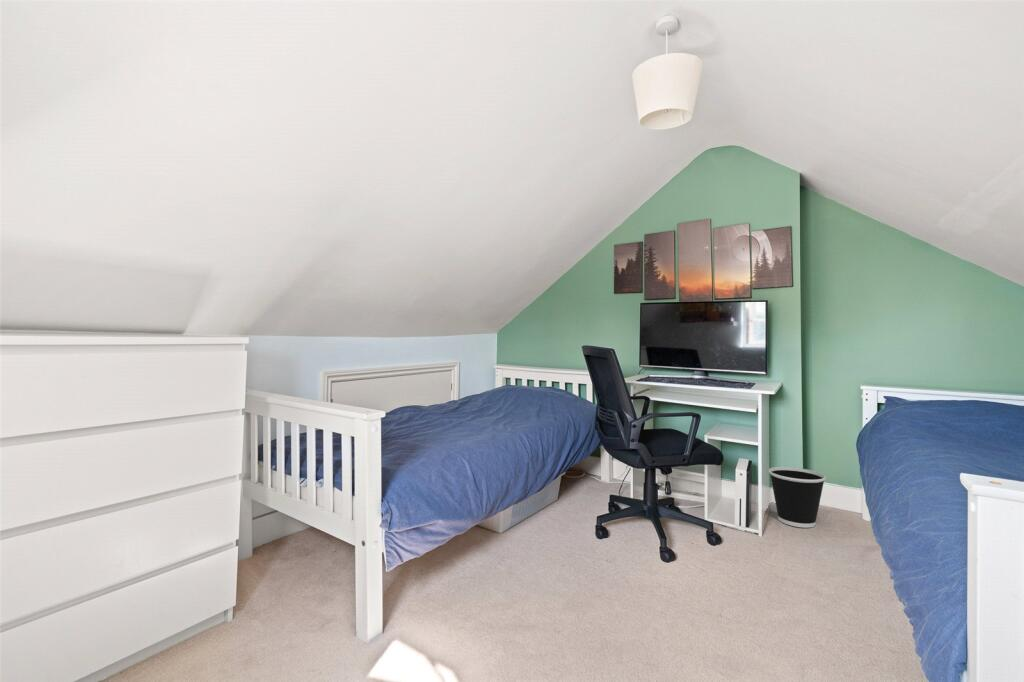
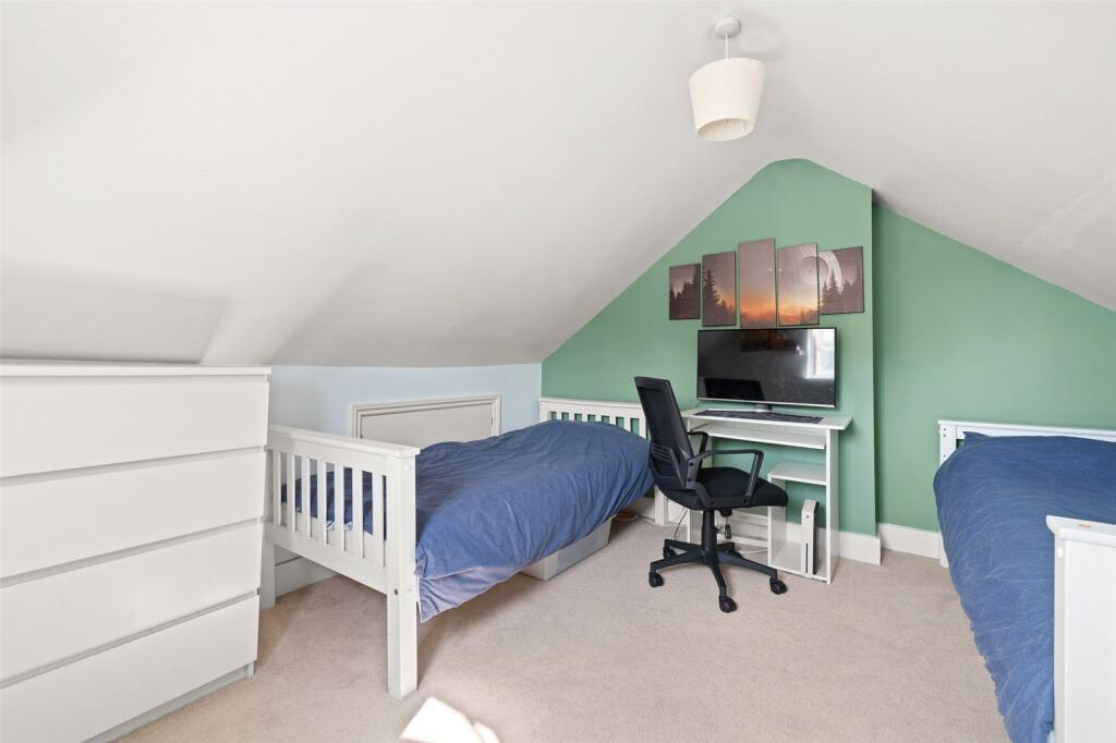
- wastebasket [768,466,827,529]
